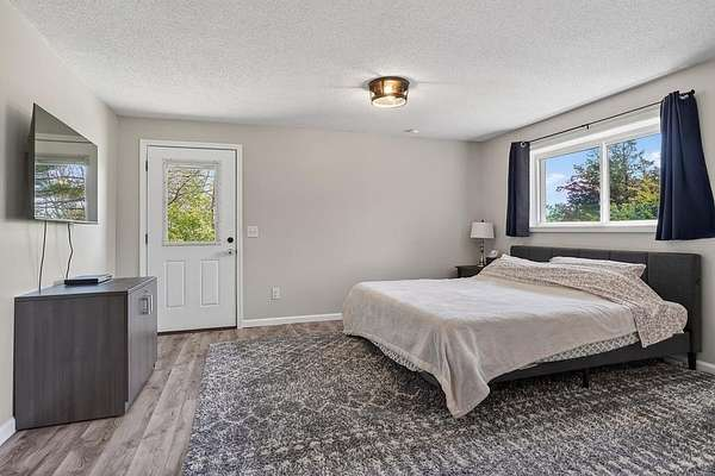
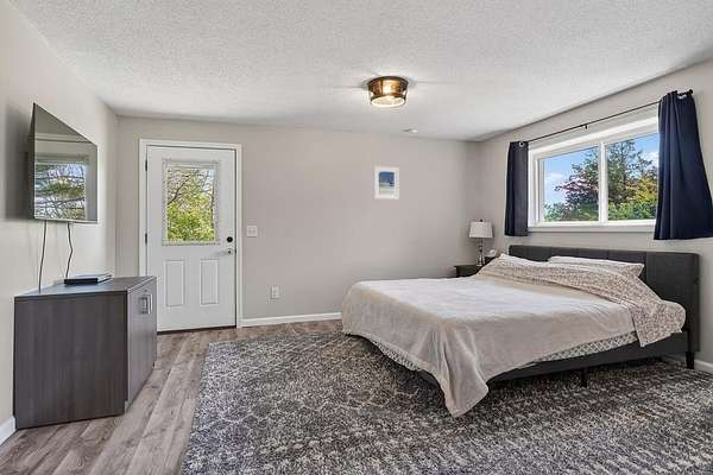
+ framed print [373,165,399,201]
